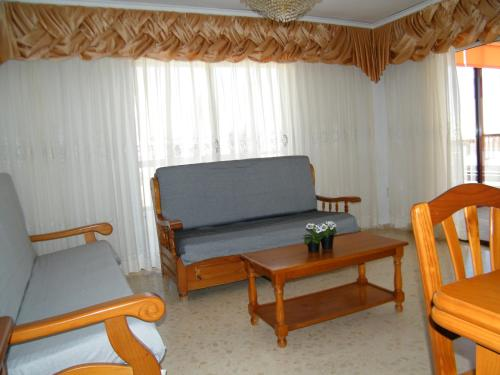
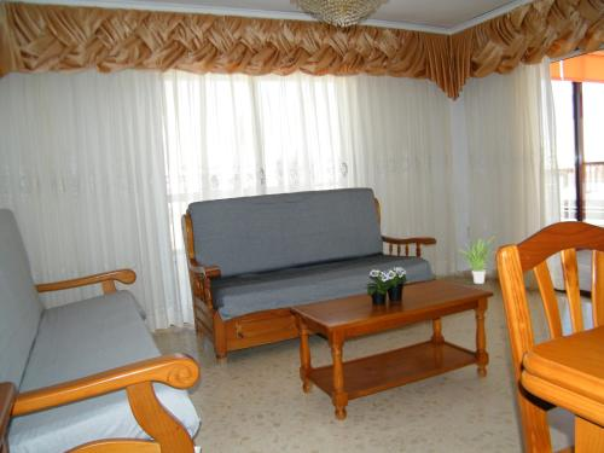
+ potted plant [457,234,499,285]
